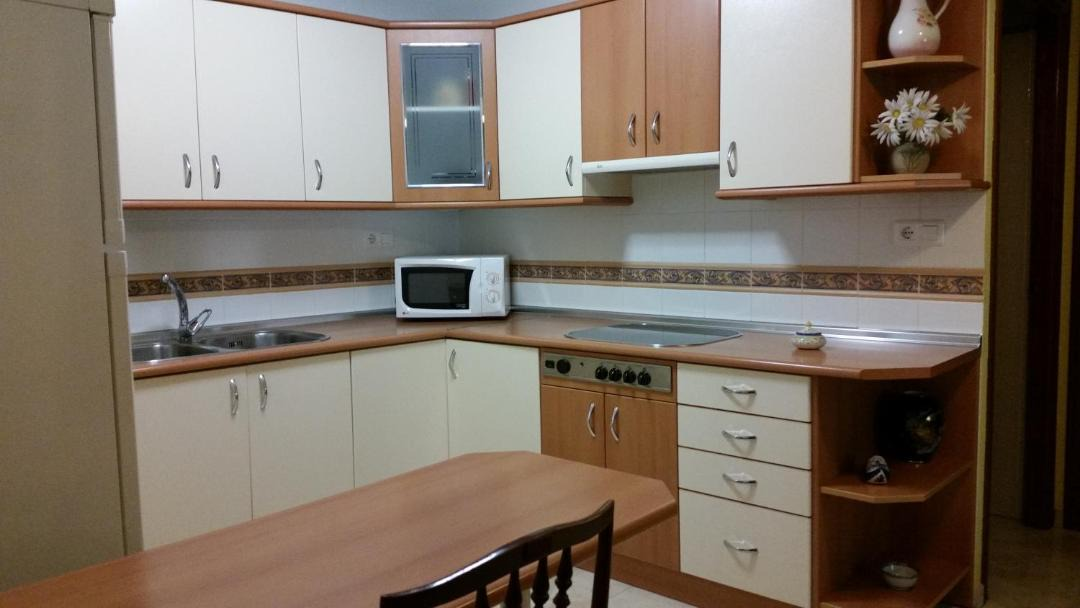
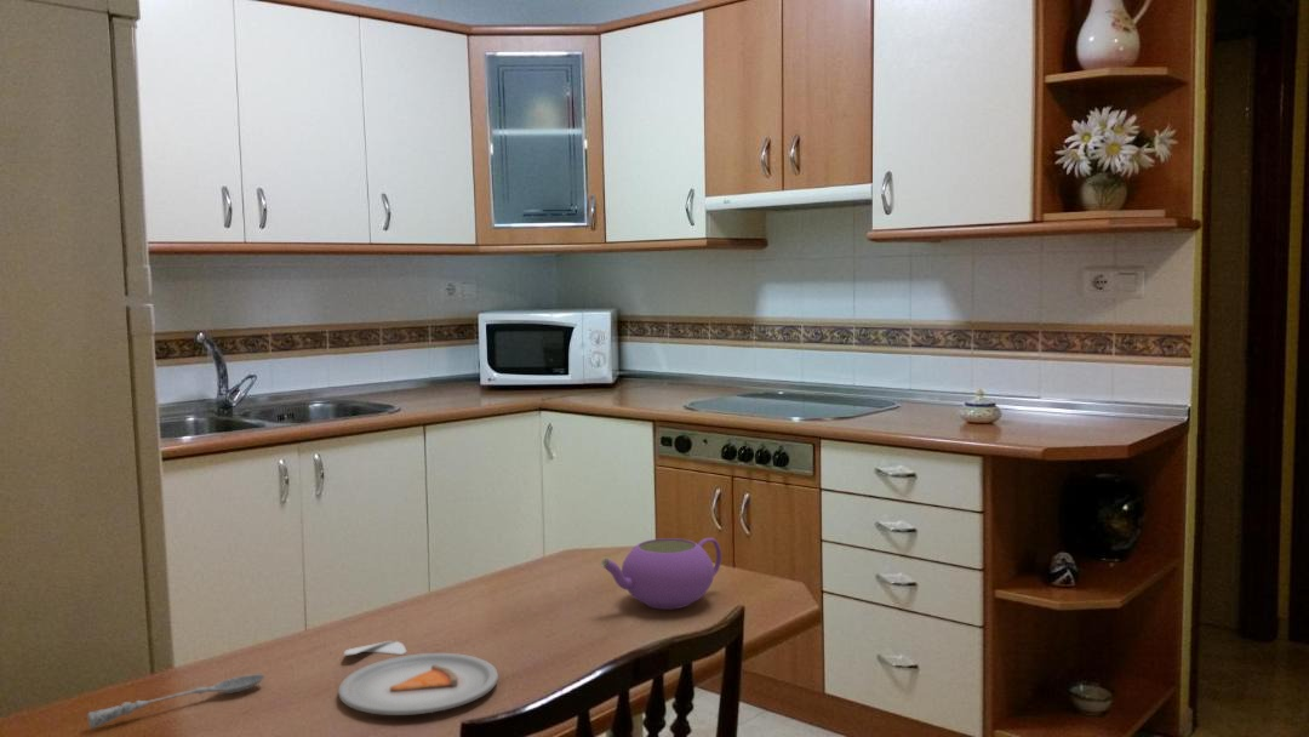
+ soupspoon [86,673,265,730]
+ teapot [600,537,722,610]
+ dinner plate [337,640,499,716]
